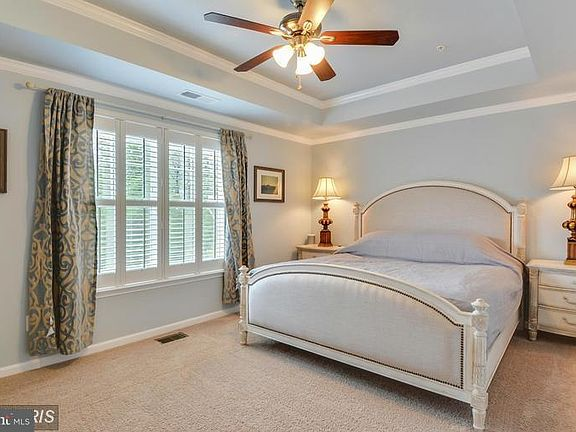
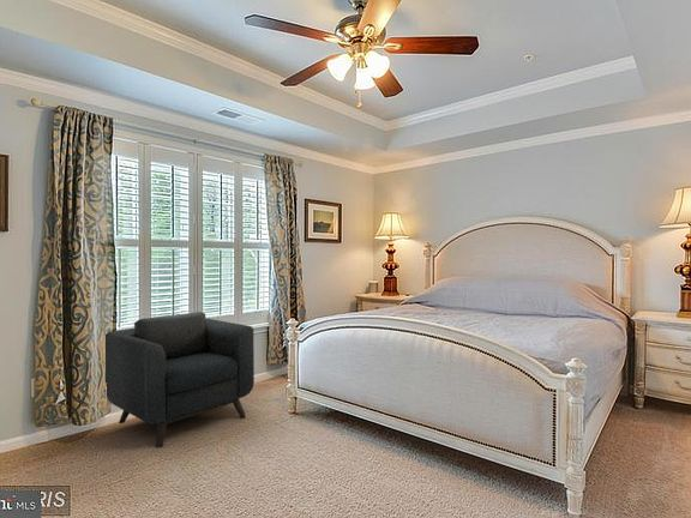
+ armchair [106,311,256,450]
